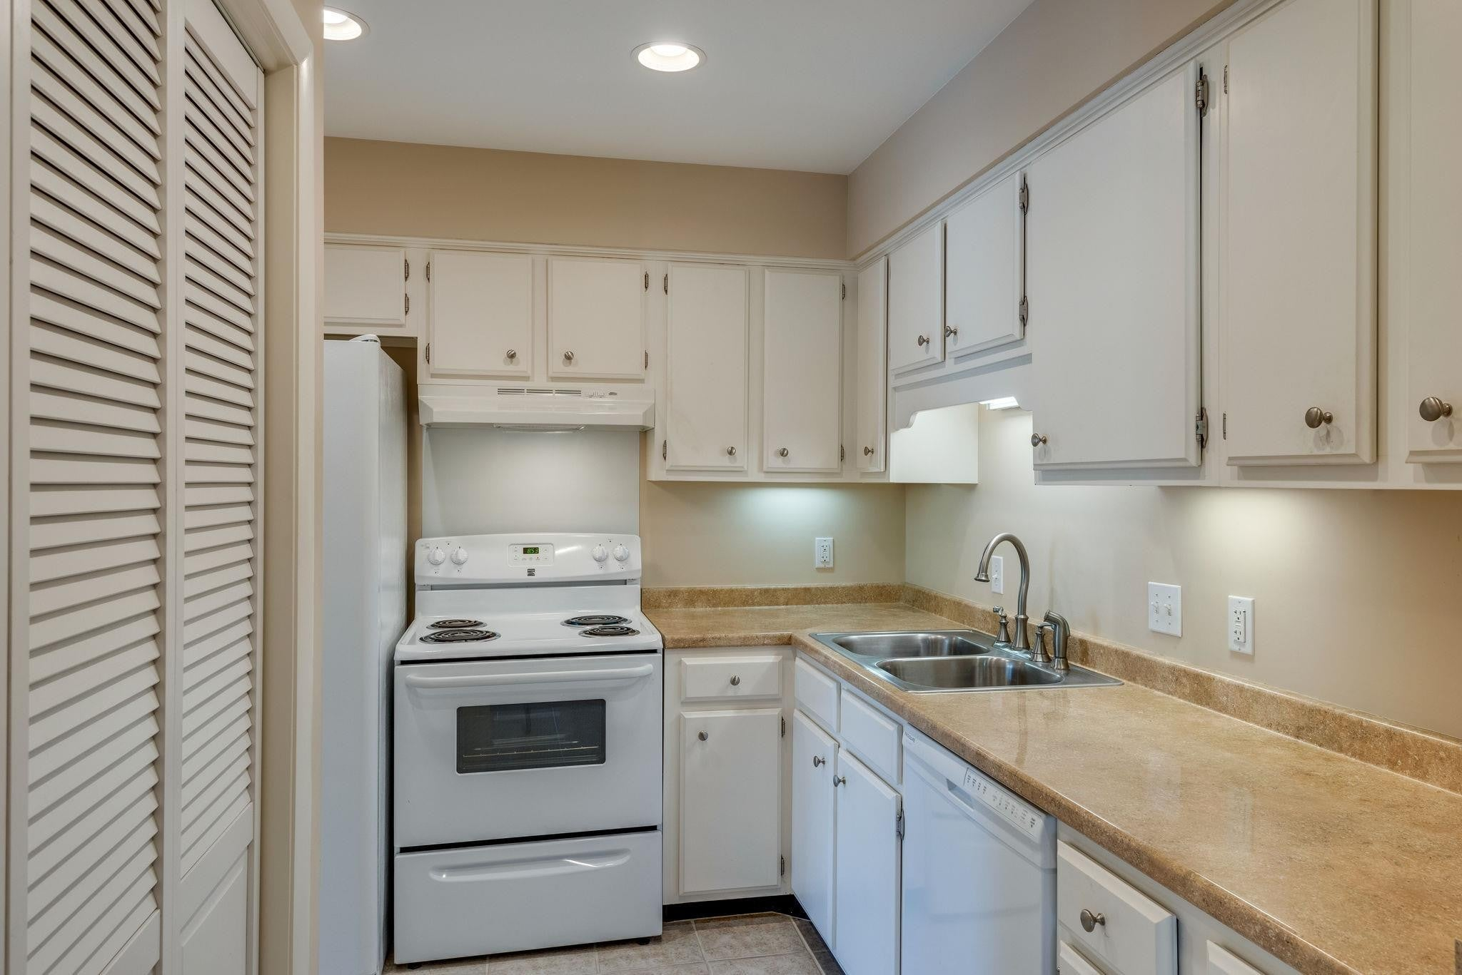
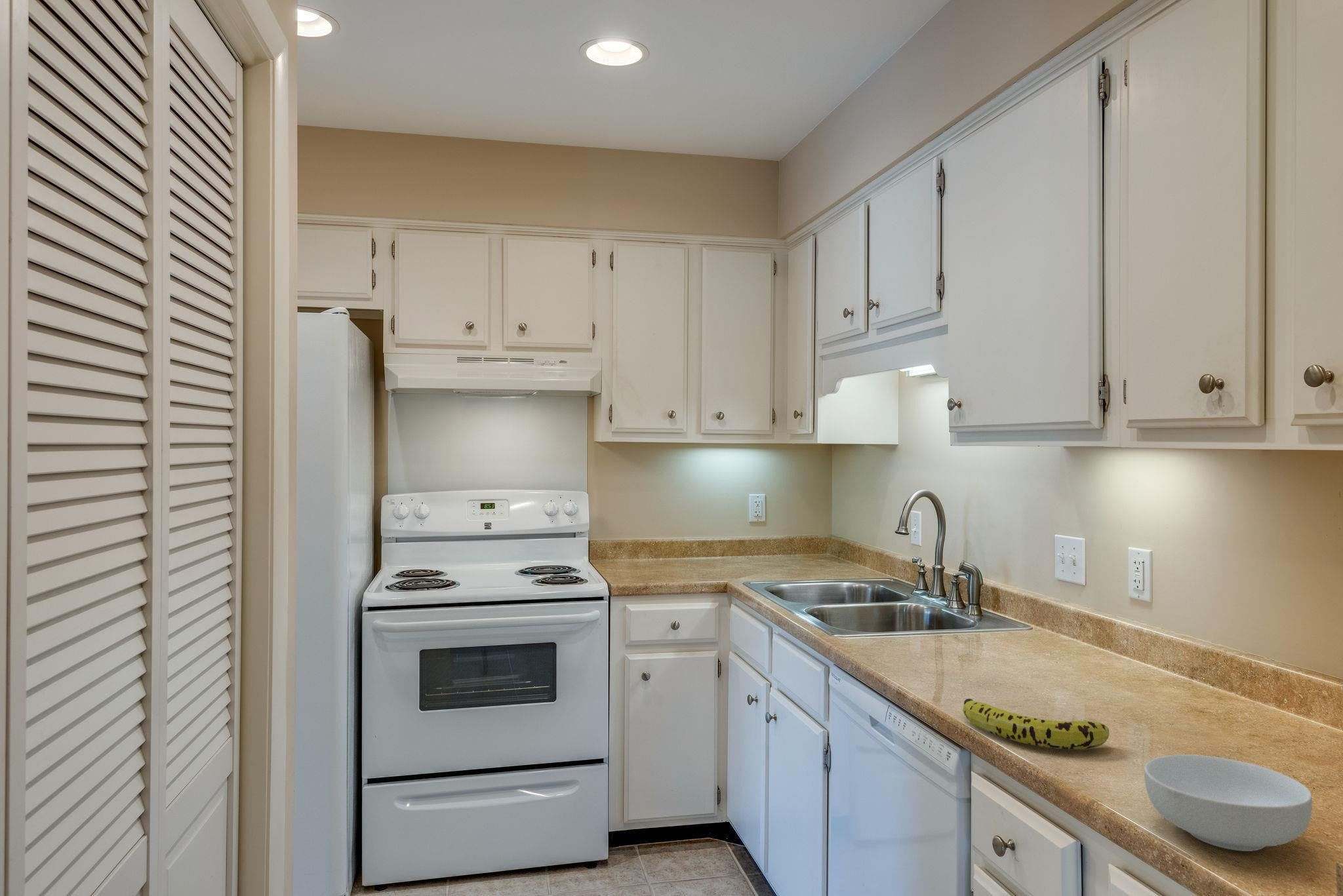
+ cereal bowl [1144,754,1313,852]
+ fruit [962,698,1110,750]
